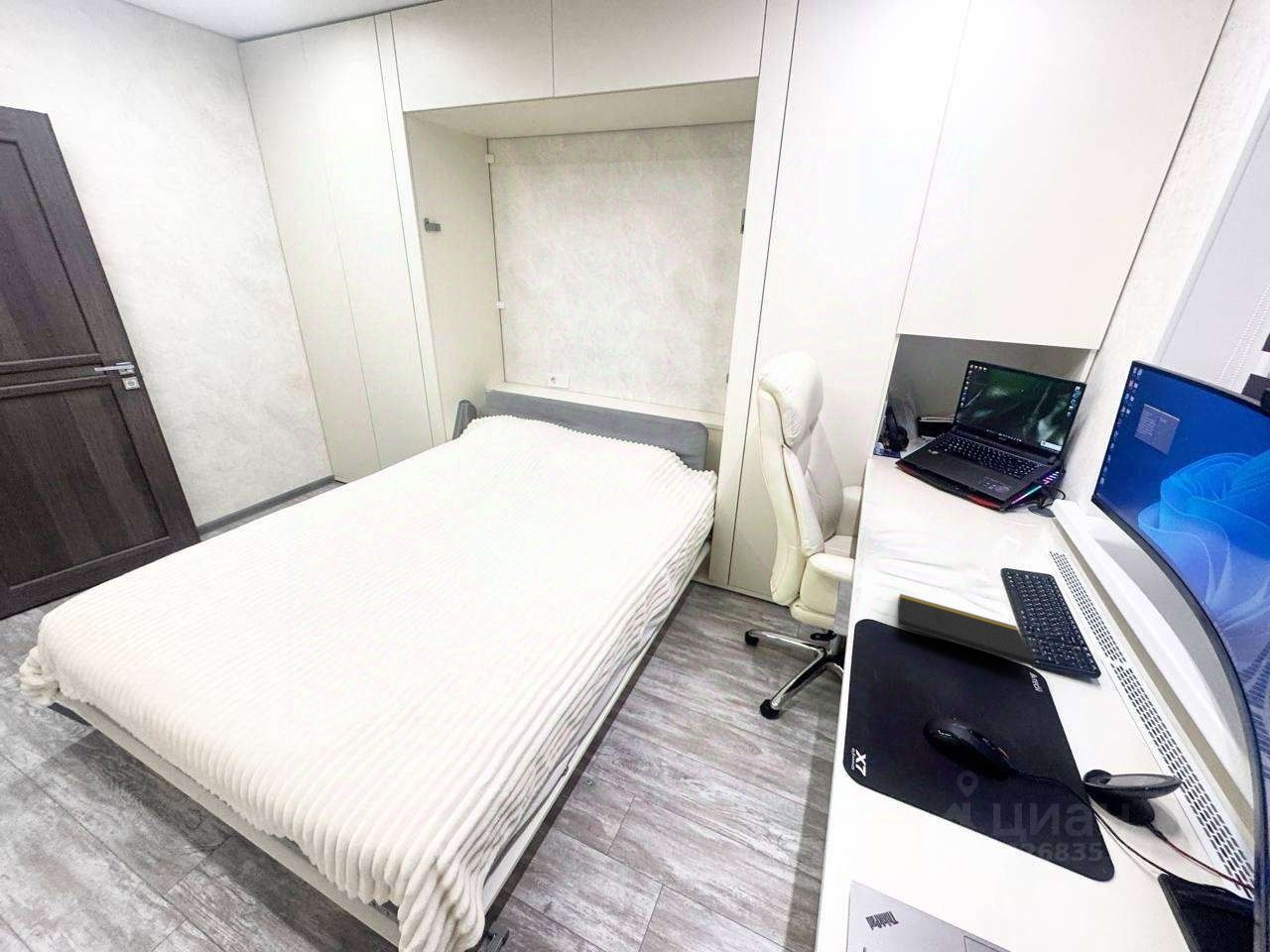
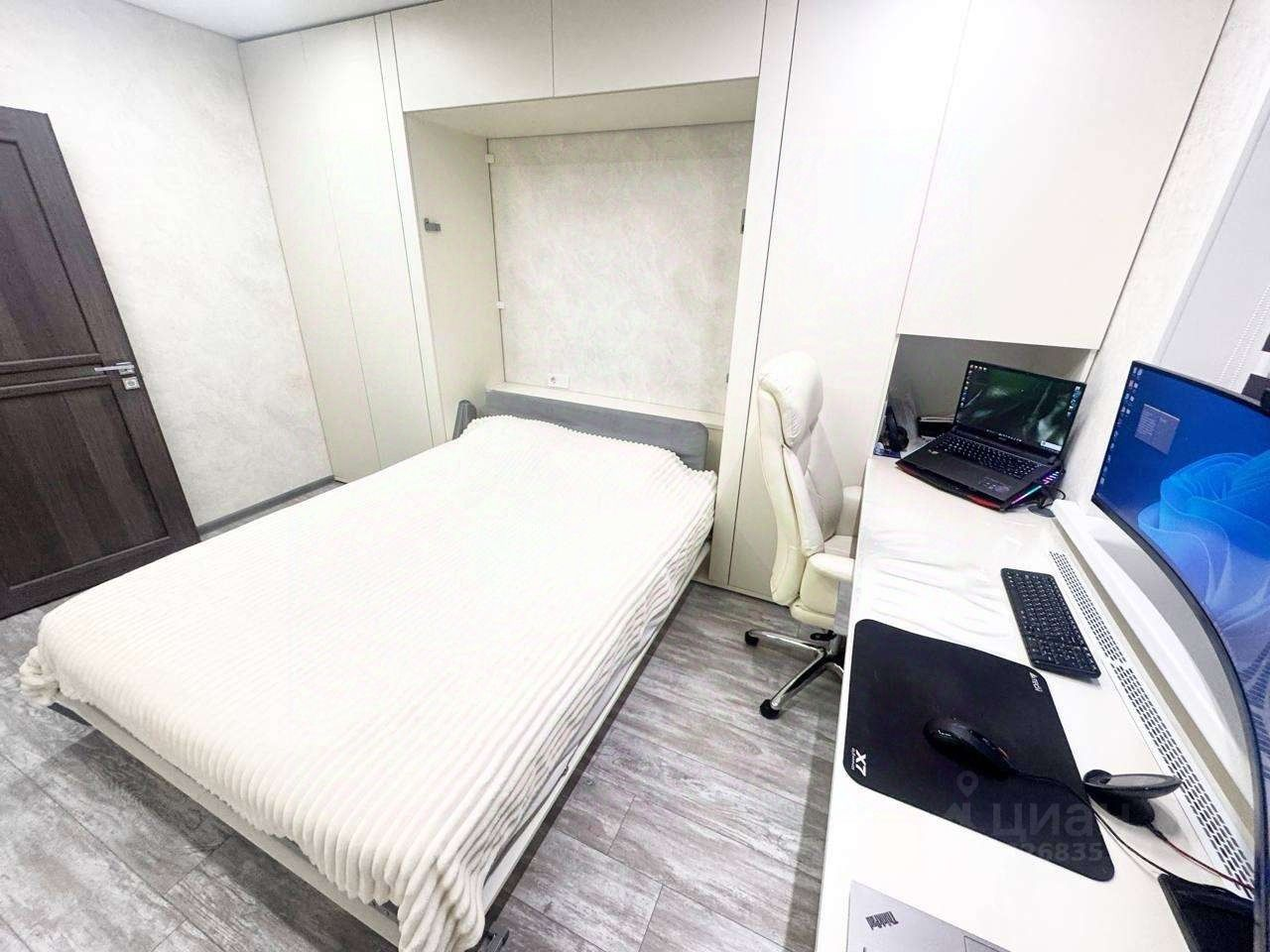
- notepad [897,593,1036,679]
